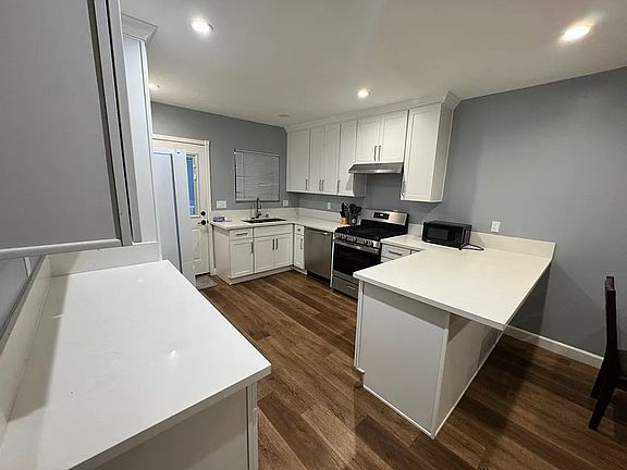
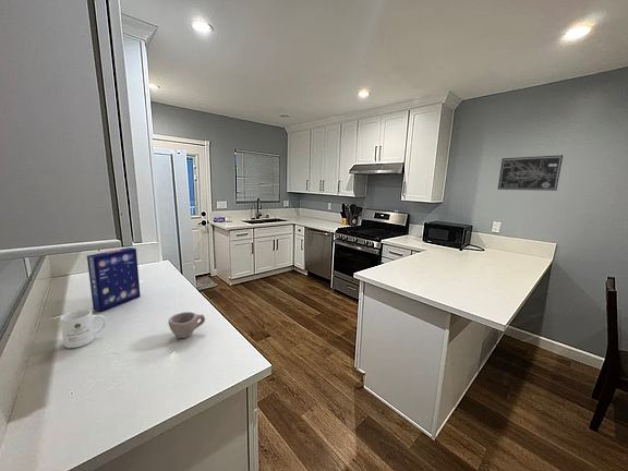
+ cup [168,311,206,339]
+ cereal box [86,246,142,313]
+ mug [60,309,107,349]
+ wall art [497,154,564,192]
